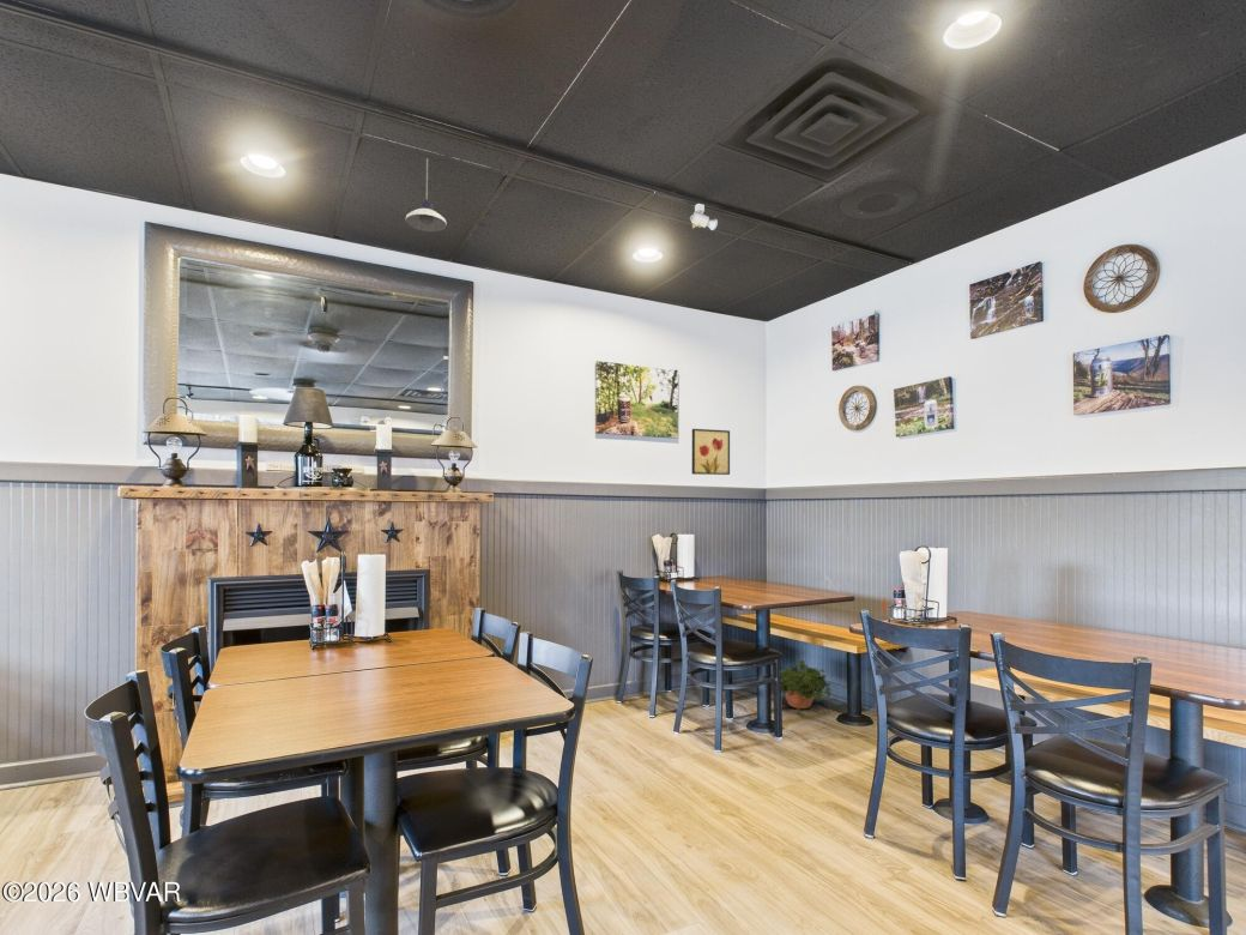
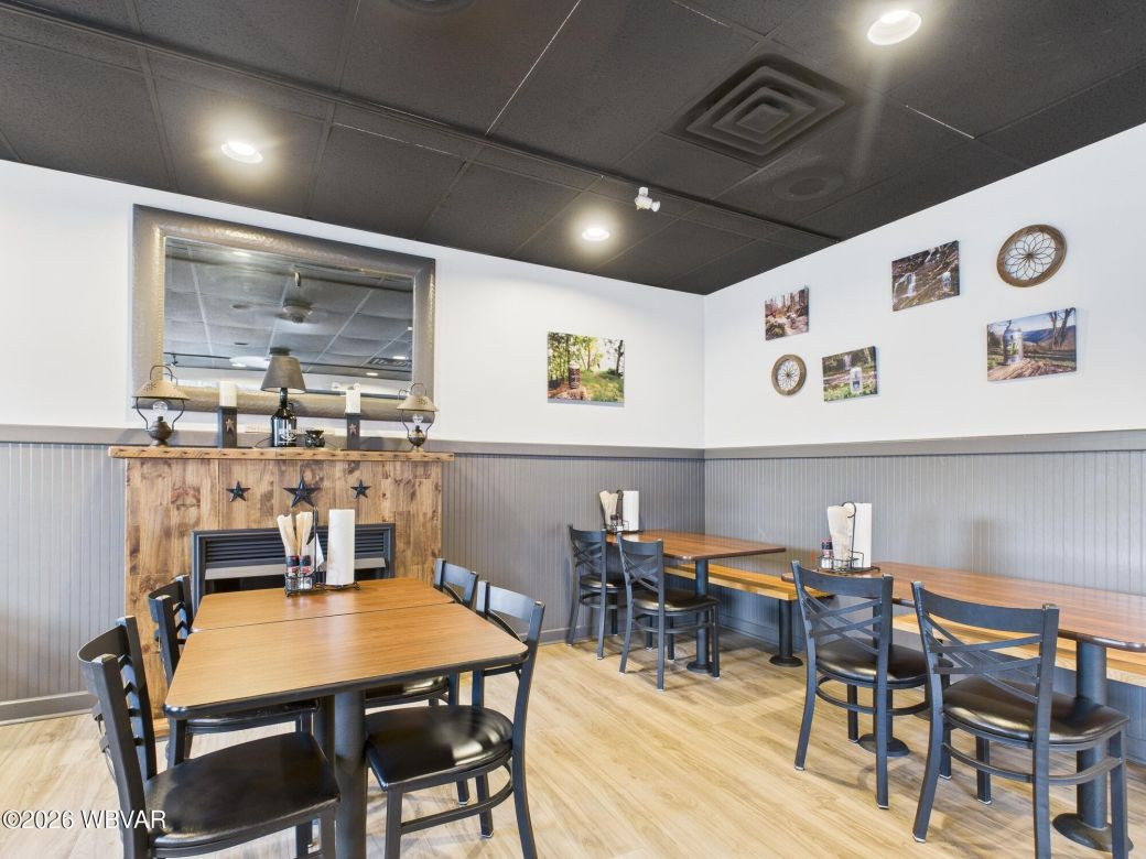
- pendant light [404,157,448,233]
- potted plant [780,659,834,716]
- wall art [691,428,731,476]
